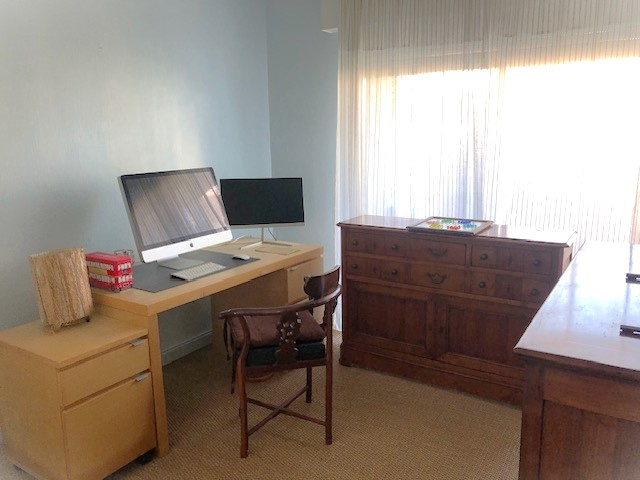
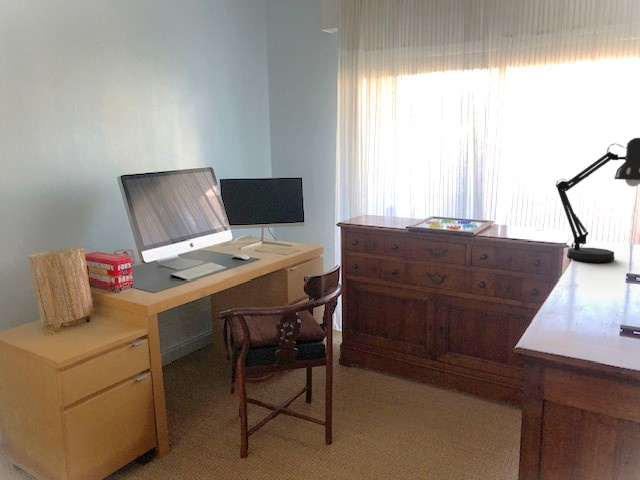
+ desk lamp [555,137,640,263]
